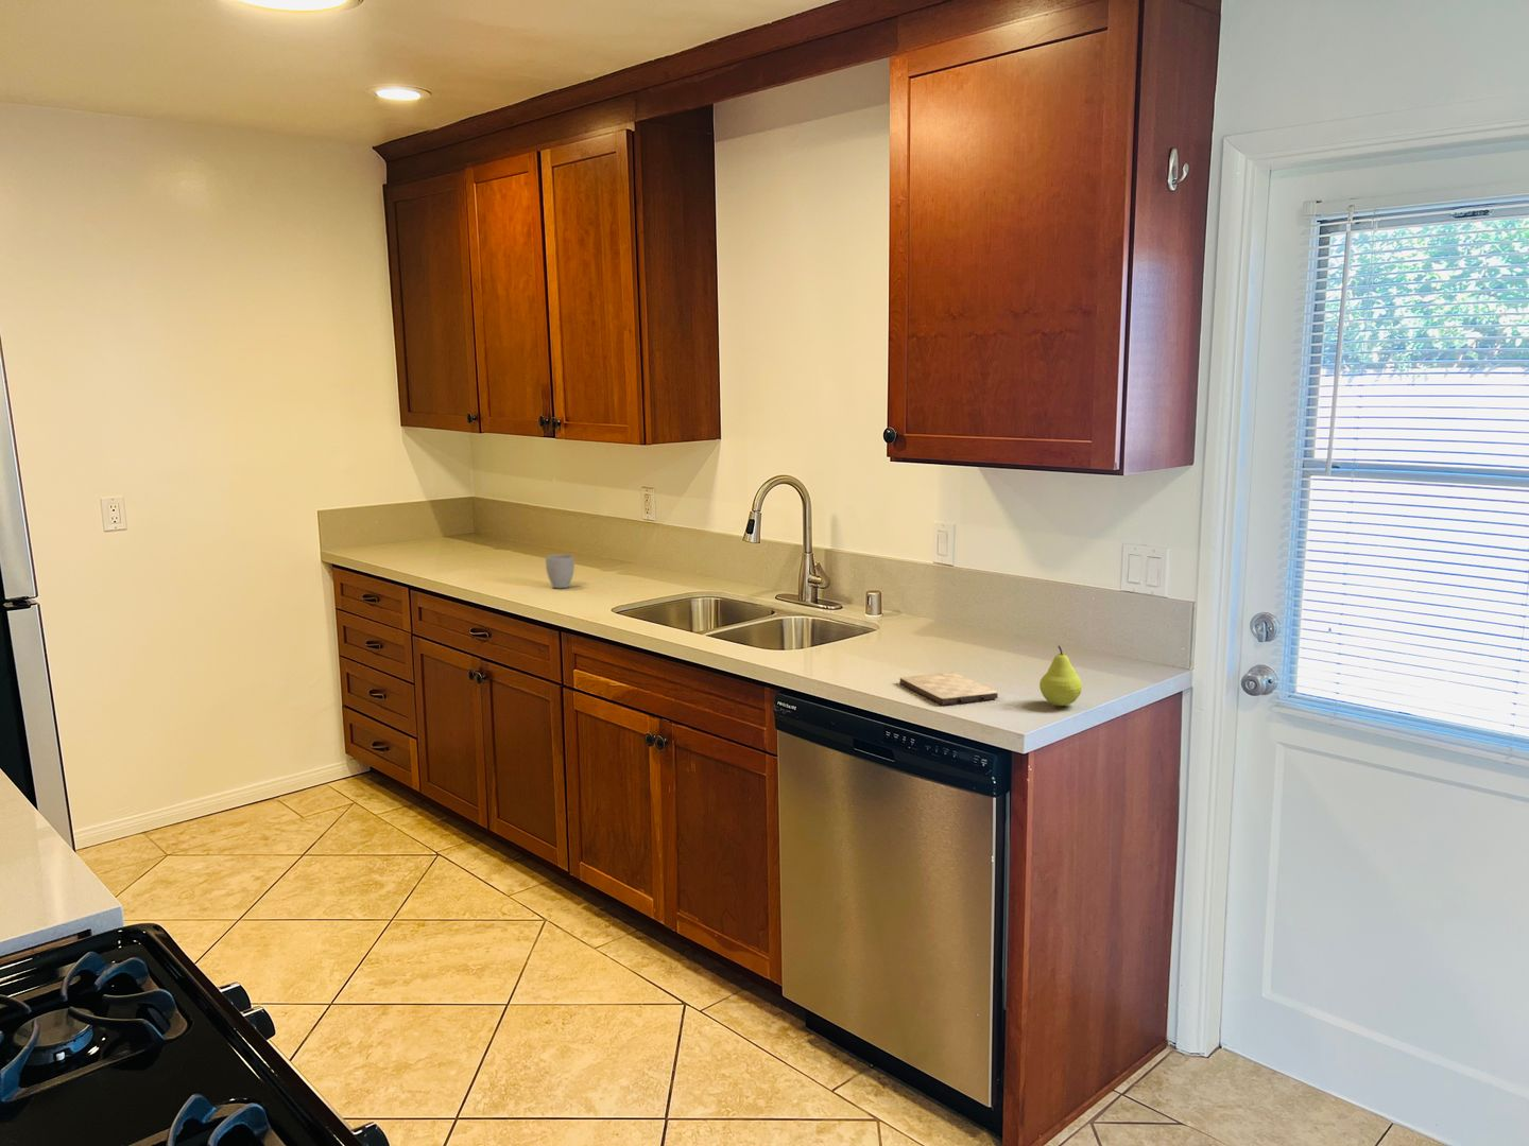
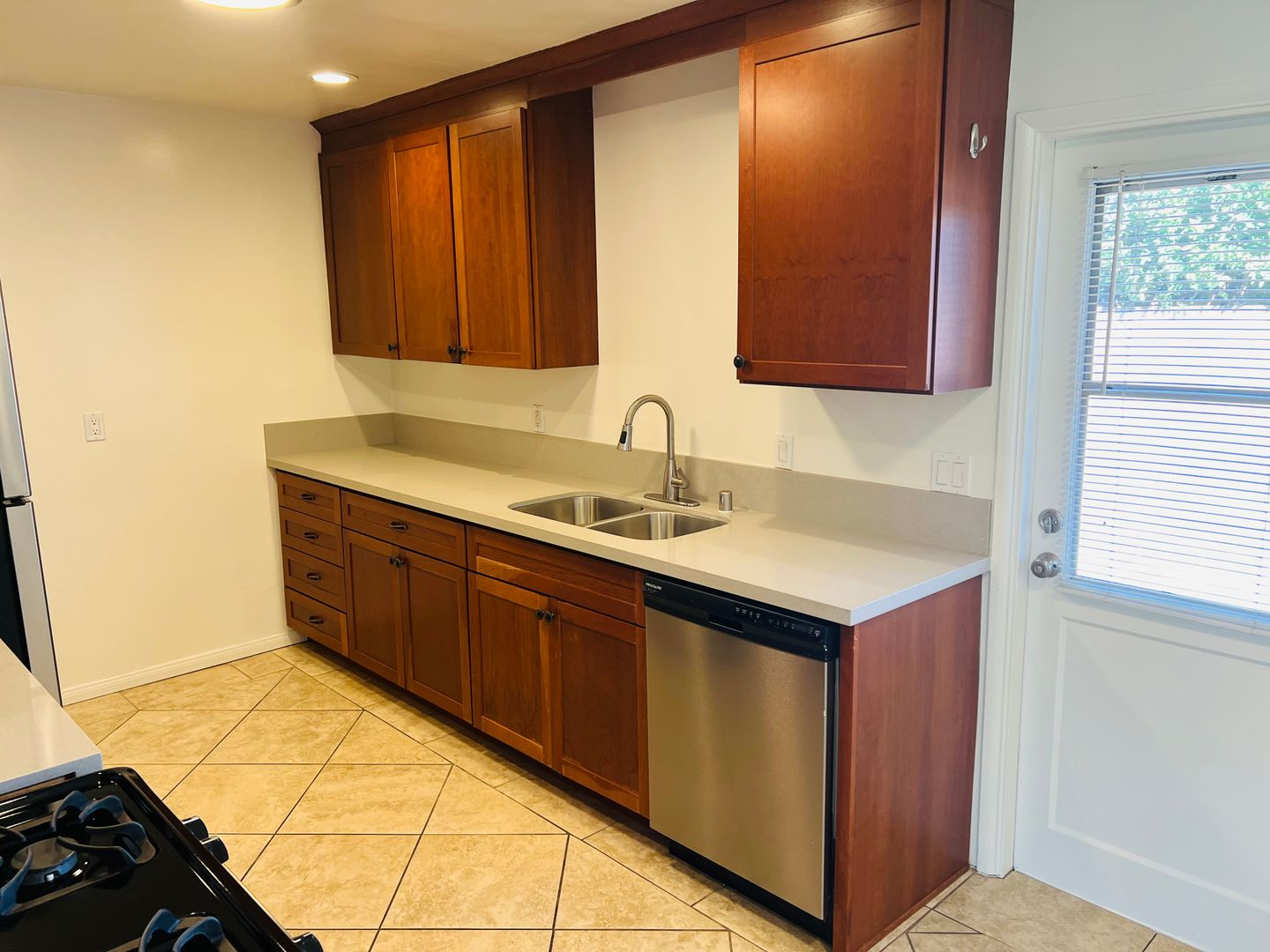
- mug [544,553,575,589]
- fruit [1039,644,1084,707]
- cutting board [898,672,999,705]
